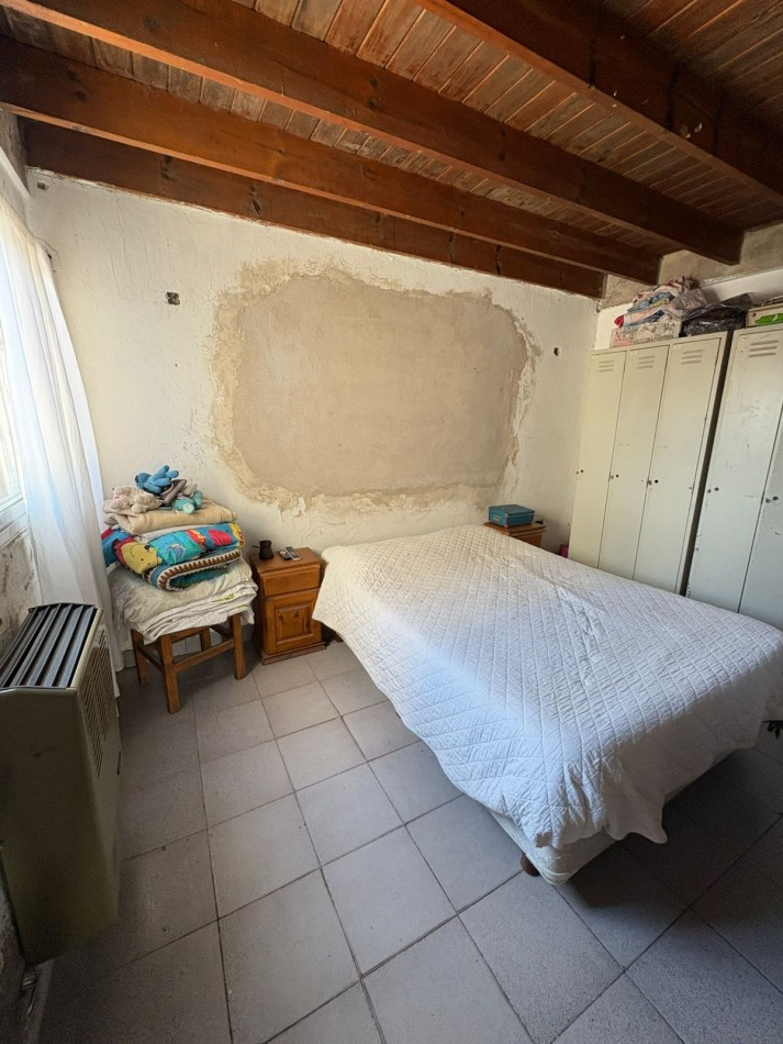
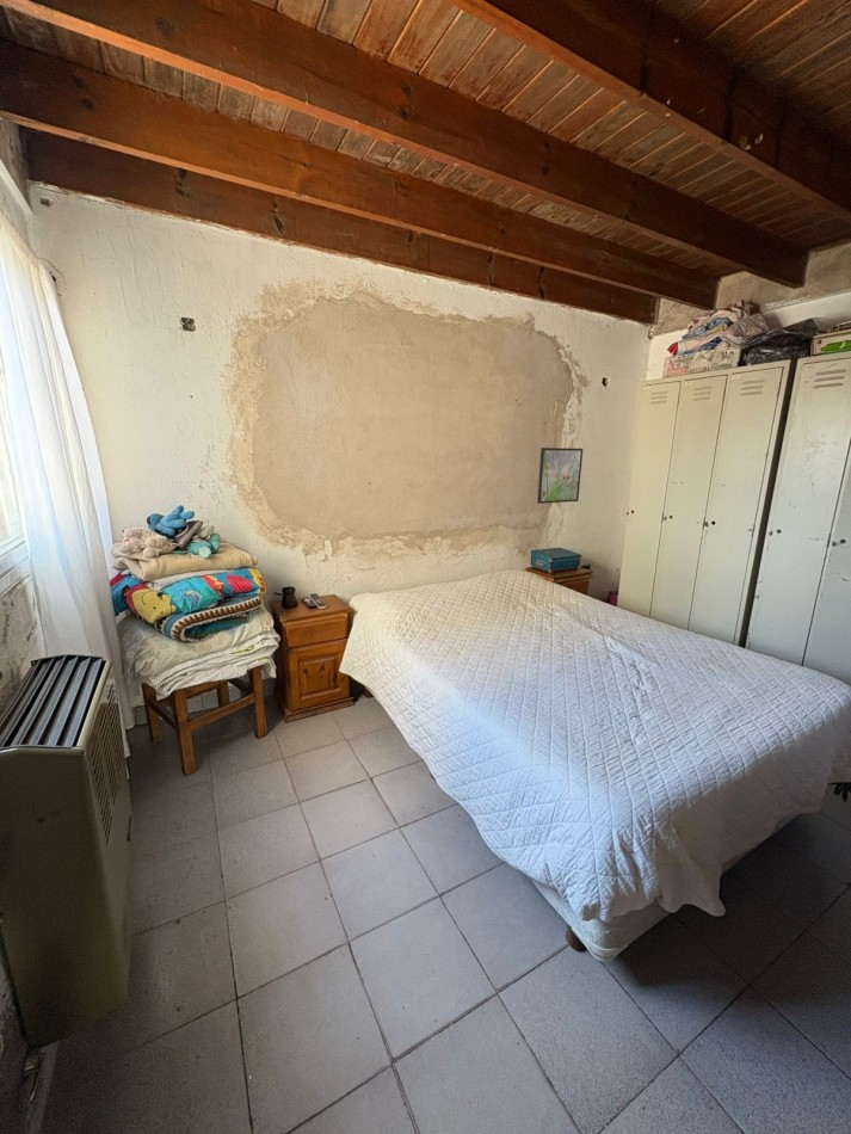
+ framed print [536,446,584,505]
